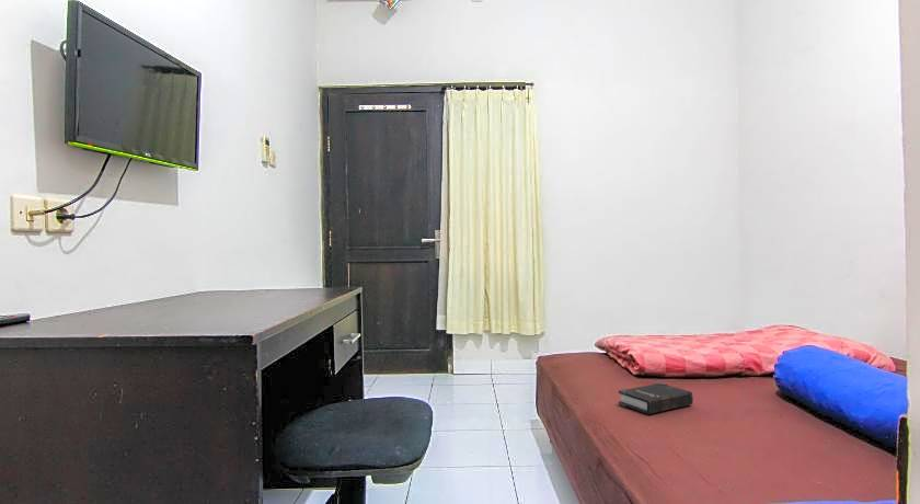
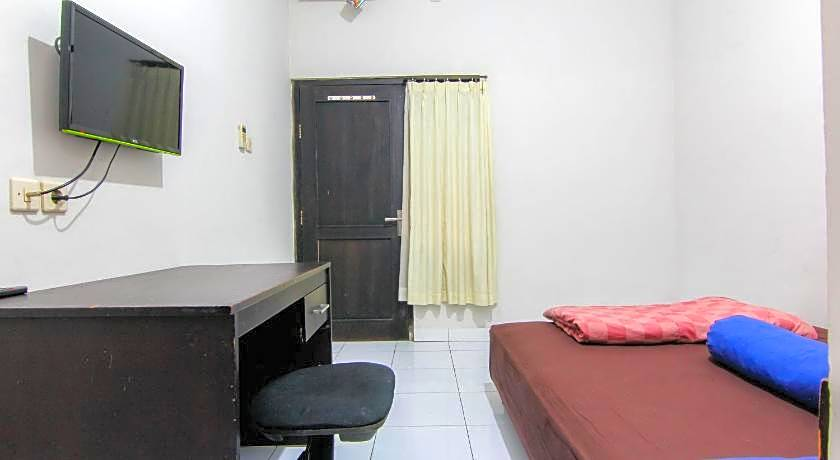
- hardback book [618,381,694,415]
